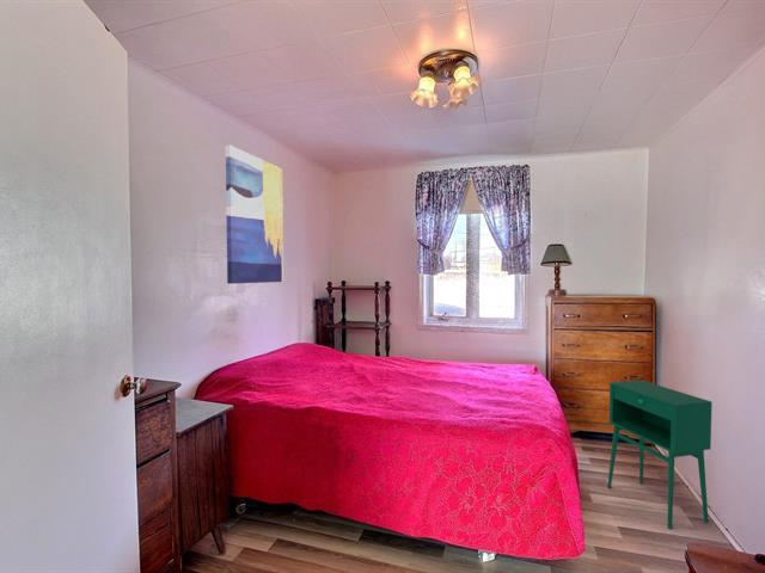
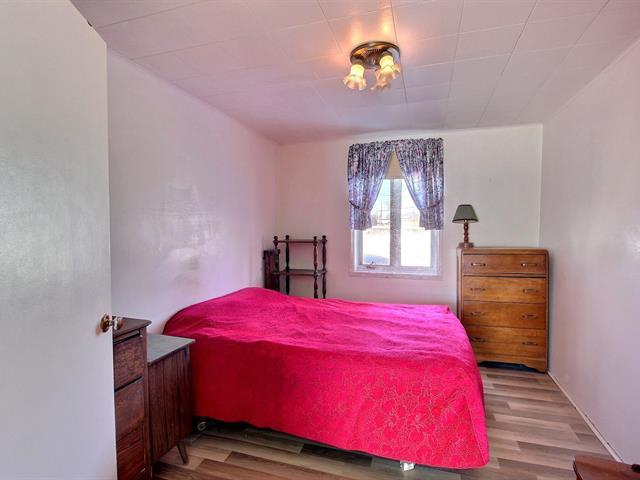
- wall art [225,144,284,285]
- storage cabinet [606,378,714,531]
